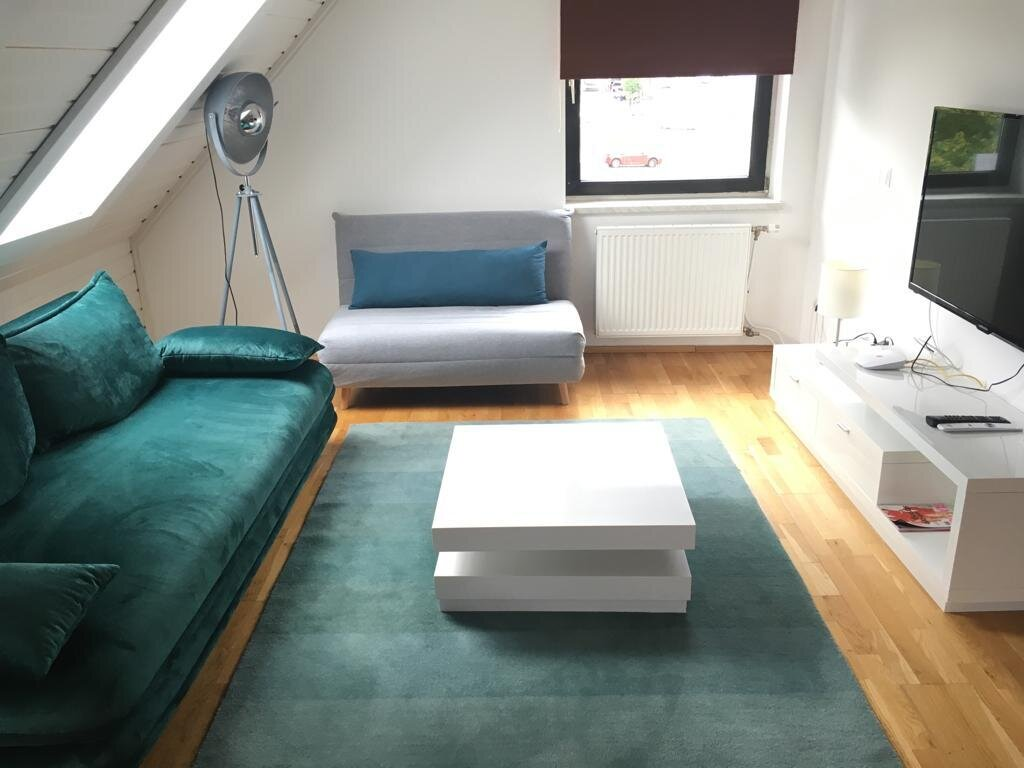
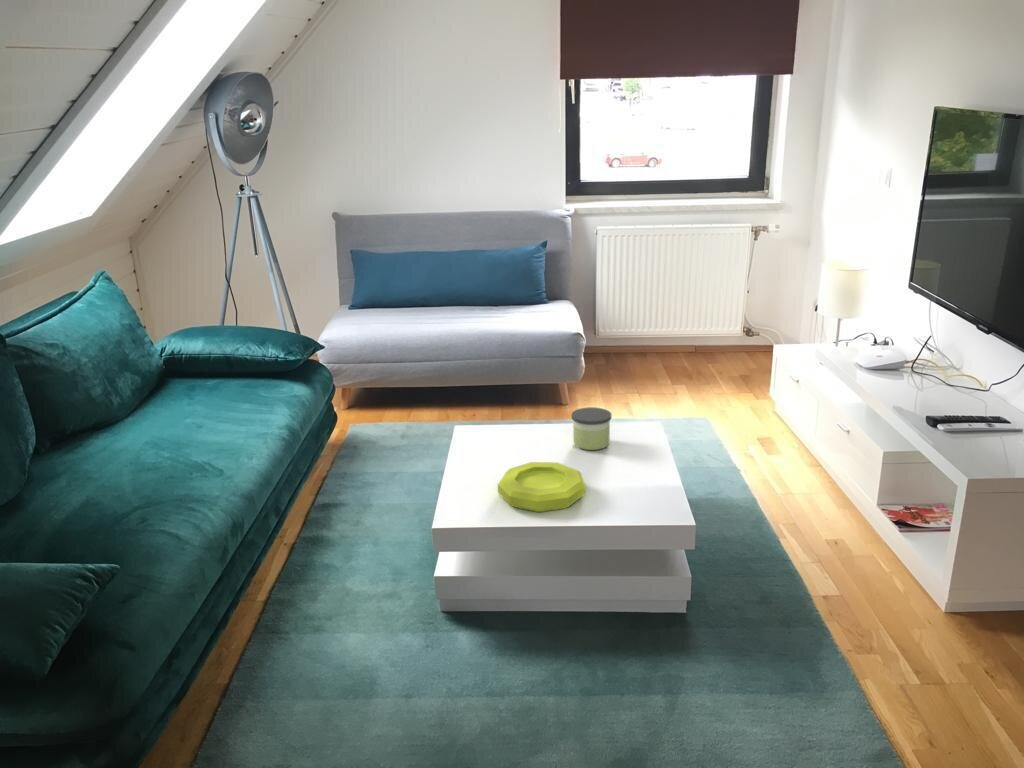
+ candle [570,406,612,451]
+ bowl [497,461,586,513]
